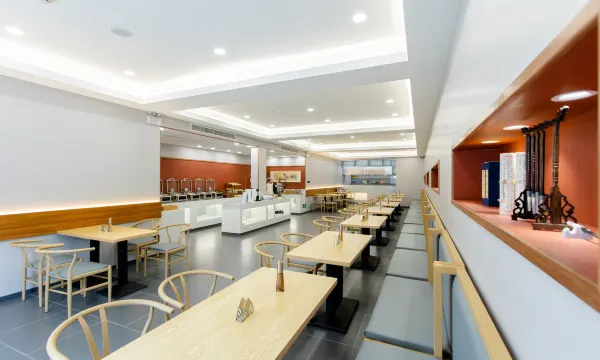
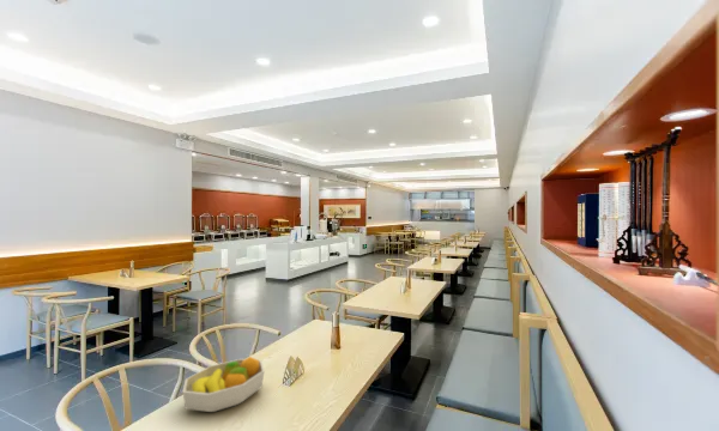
+ fruit bowl [181,356,266,413]
